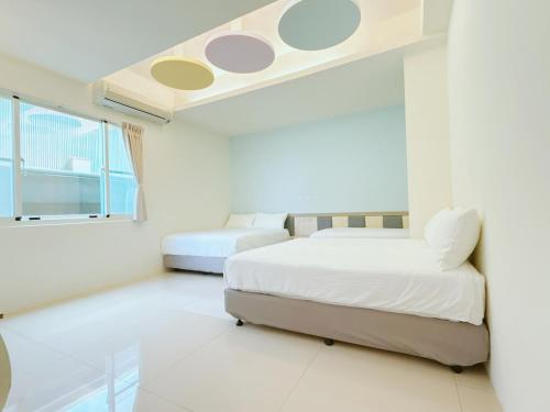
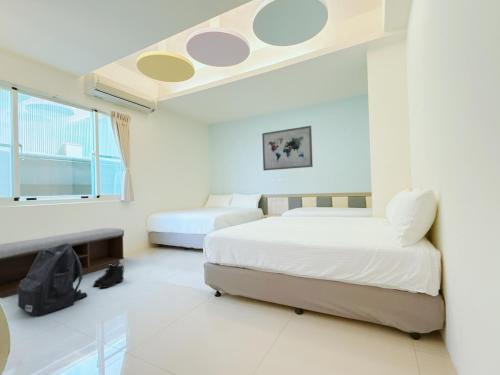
+ backpack [17,243,89,317]
+ bench [0,227,125,299]
+ boots [92,264,125,289]
+ wall art [261,125,314,171]
